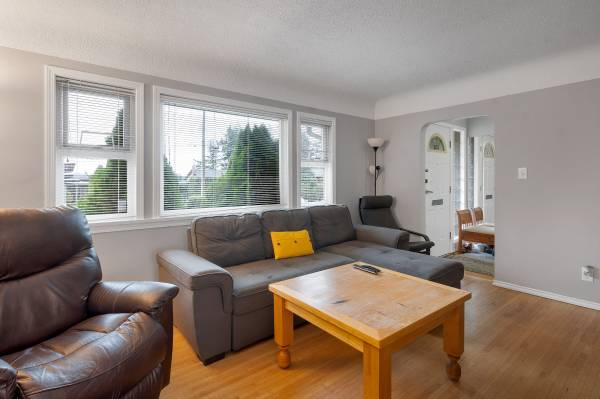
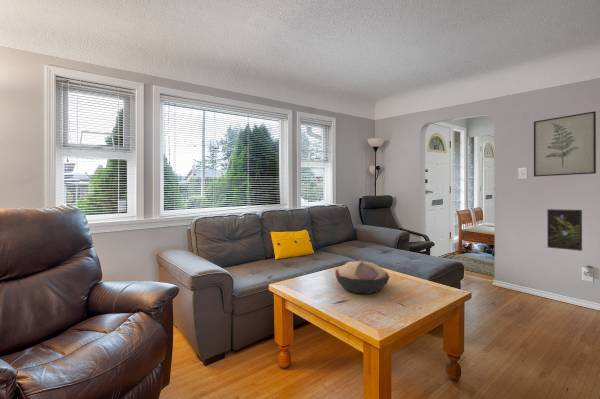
+ wall art [533,111,597,178]
+ decorative bowl [334,260,391,295]
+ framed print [546,208,583,252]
